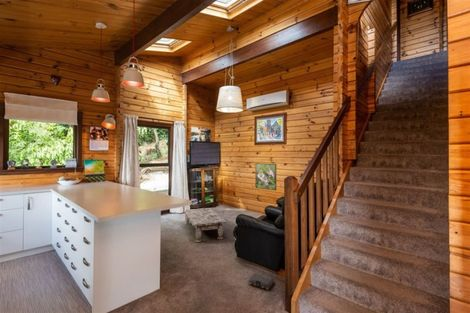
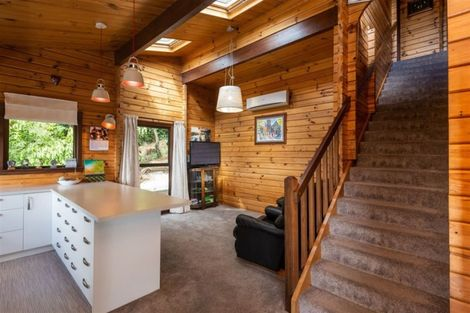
- bag [247,272,275,290]
- coffee table [182,207,227,243]
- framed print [255,162,277,191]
